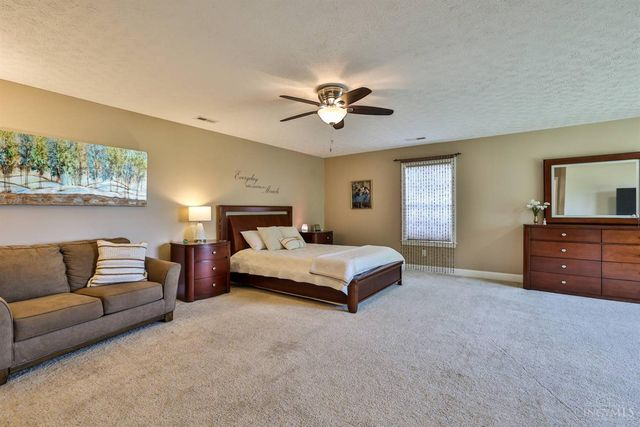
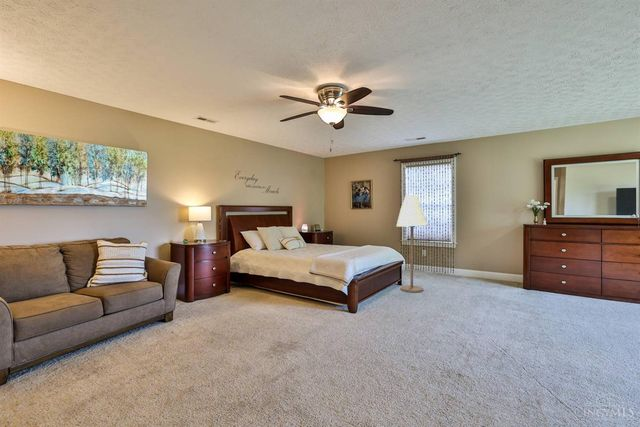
+ floor lamp [395,193,429,293]
